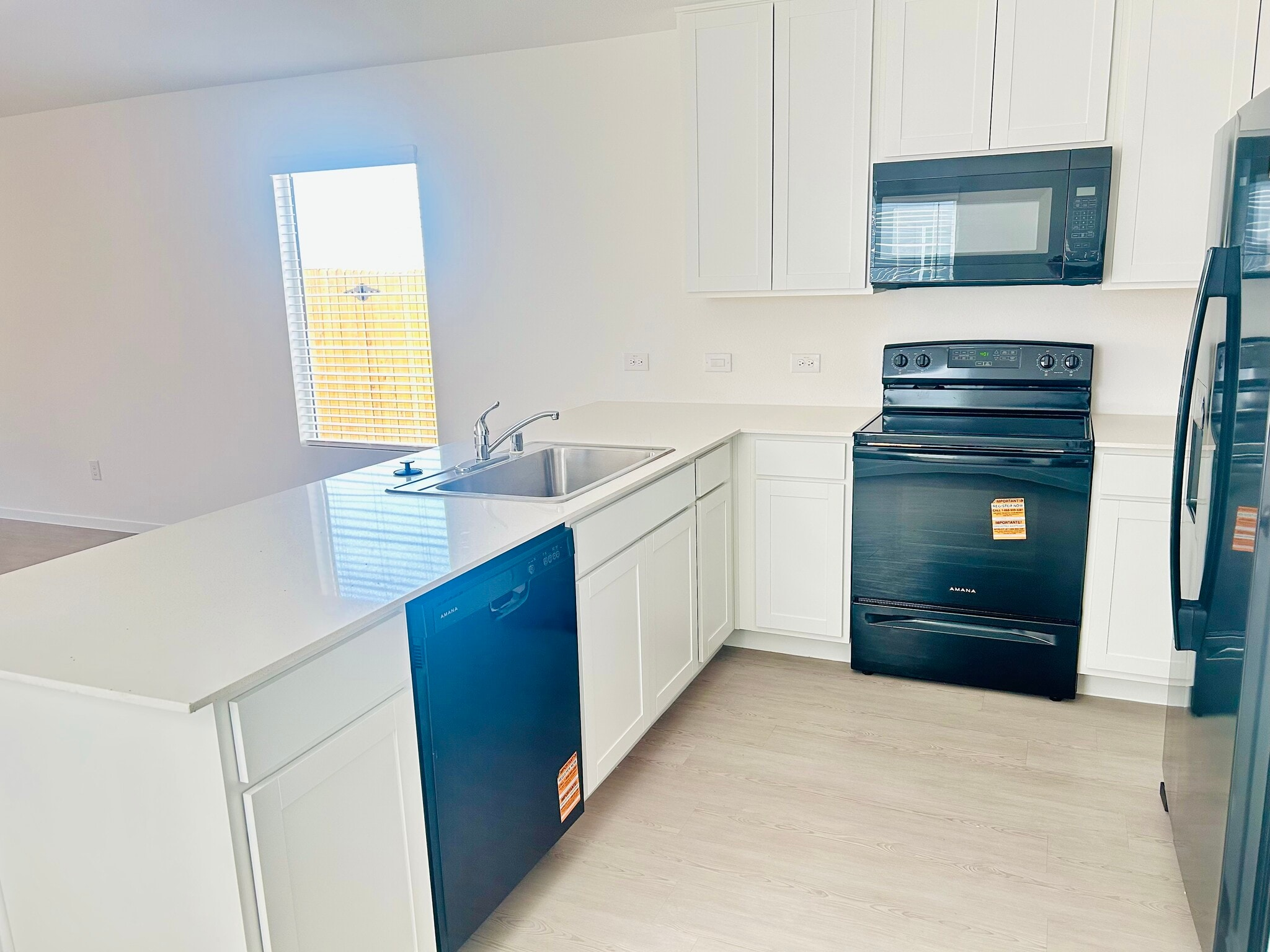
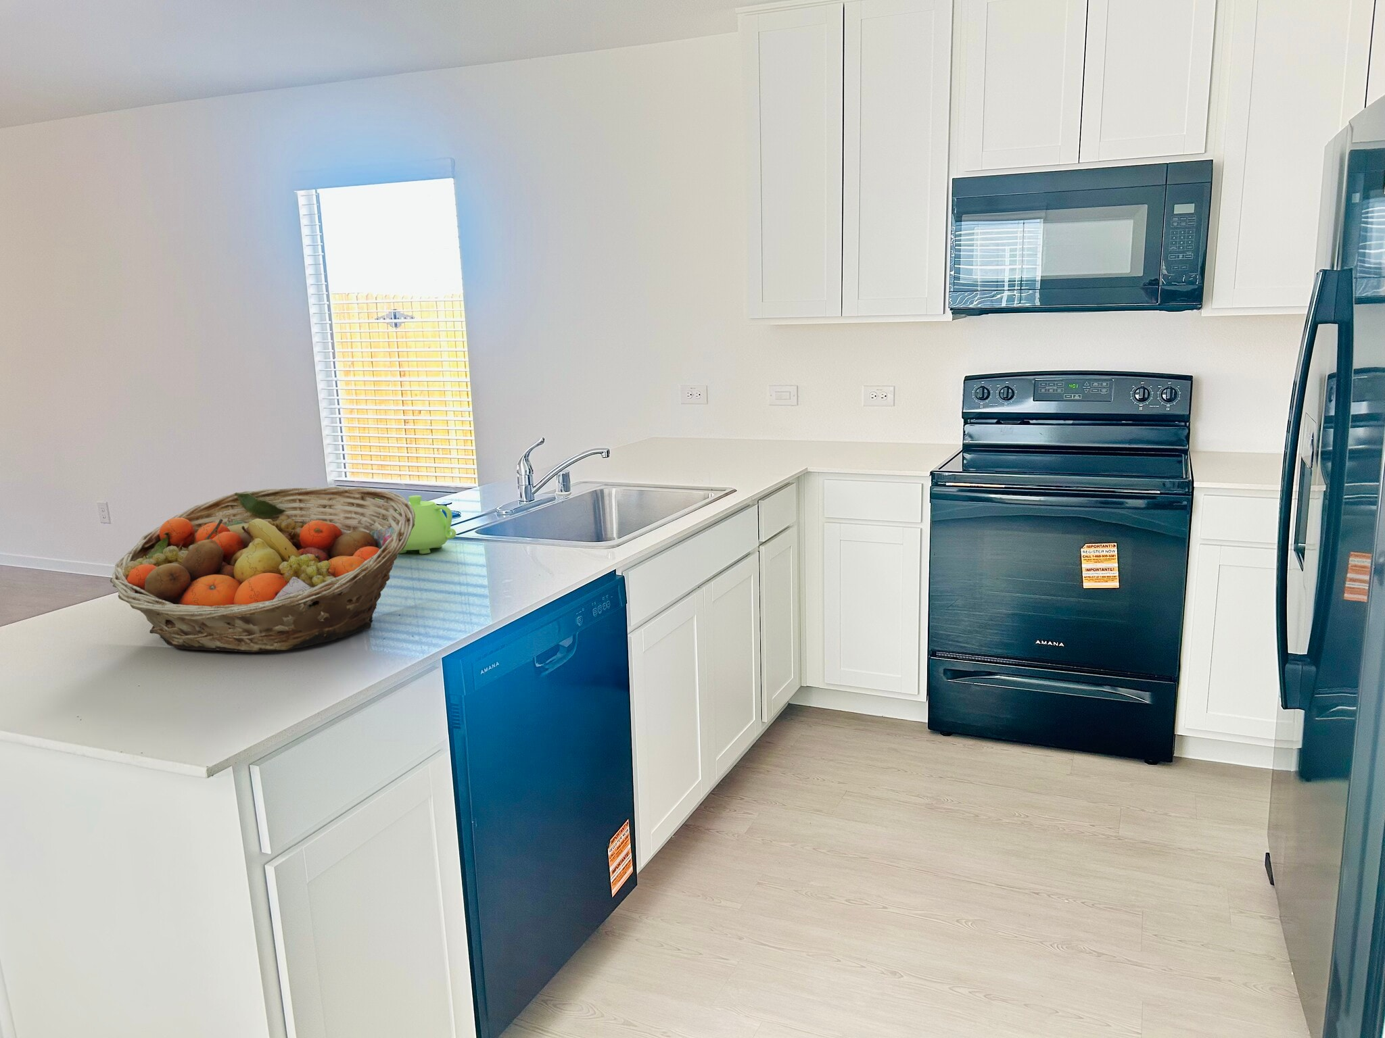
+ fruit basket [109,486,416,653]
+ teapot [375,495,457,554]
